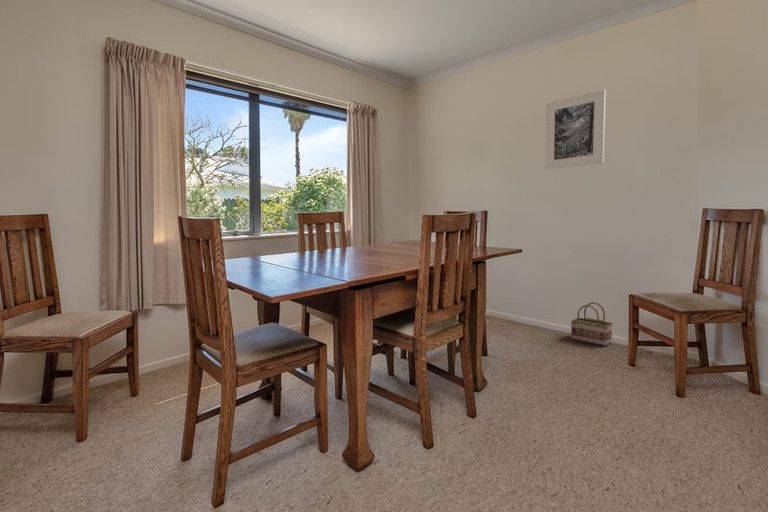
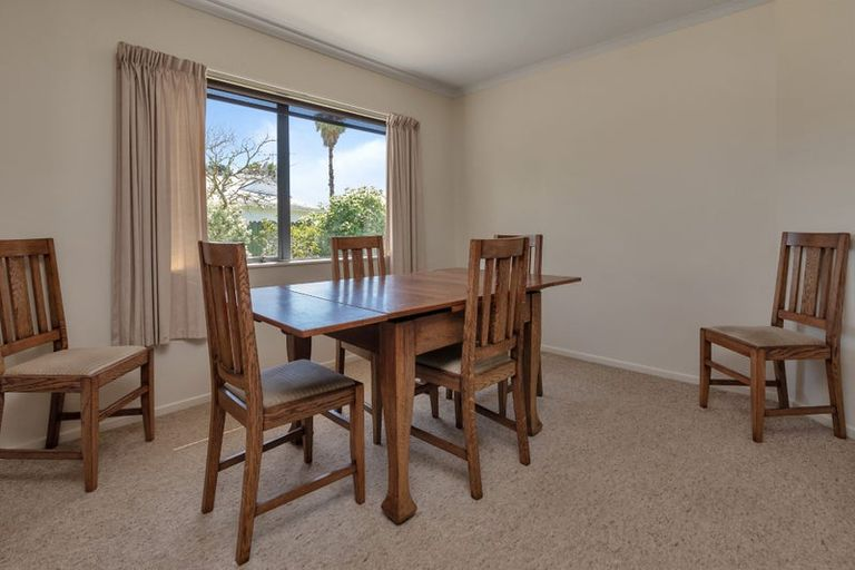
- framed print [544,88,607,171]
- basket [570,301,614,347]
